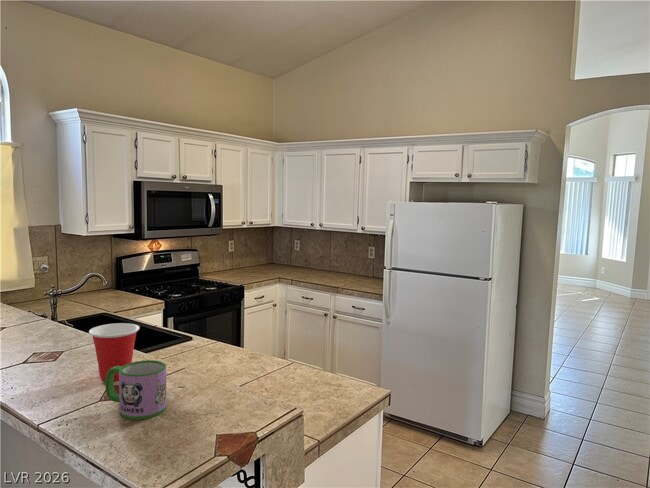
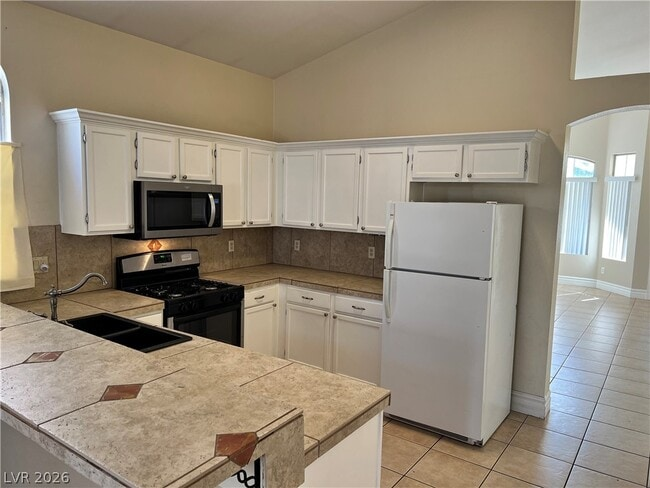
- cup [88,322,141,381]
- mug [104,359,167,421]
